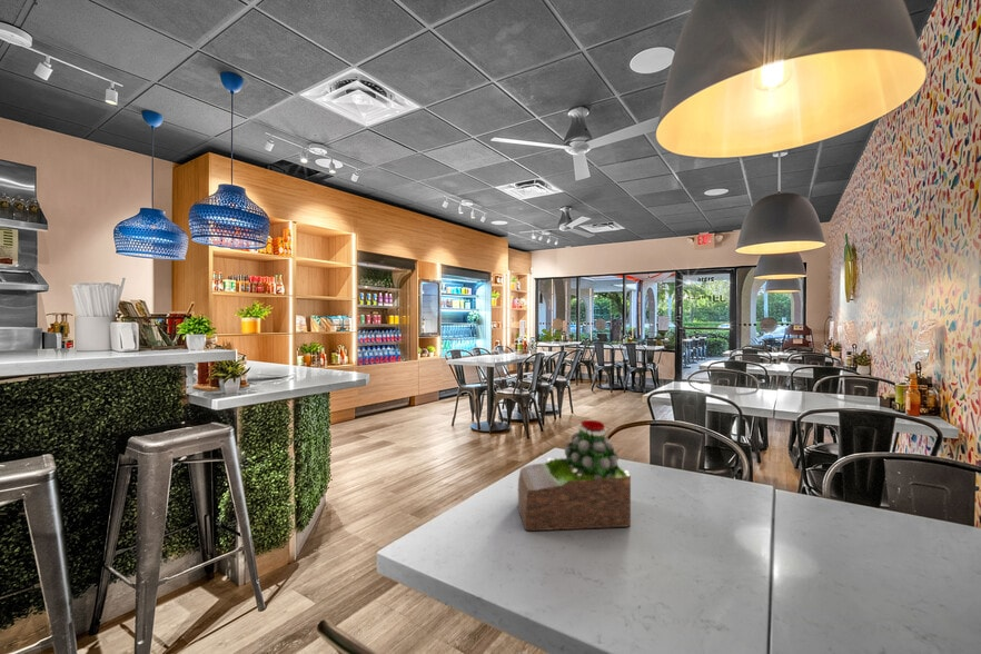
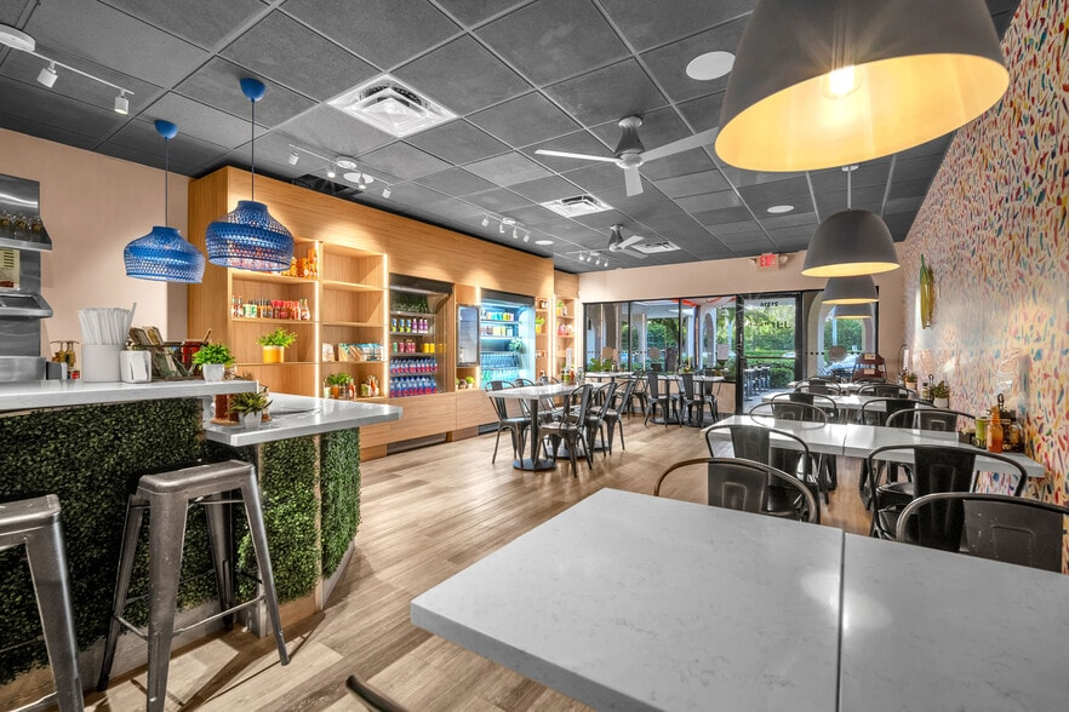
- succulent plant [517,419,632,532]
